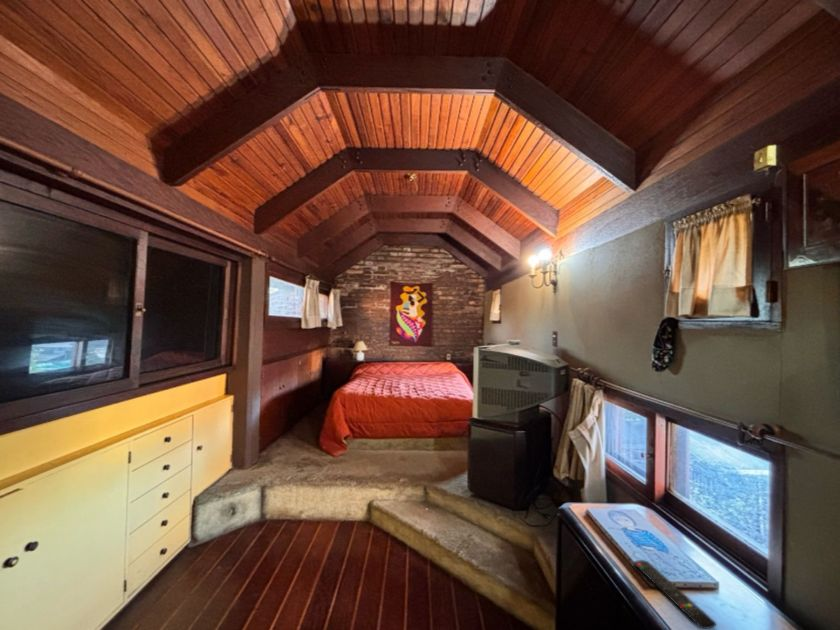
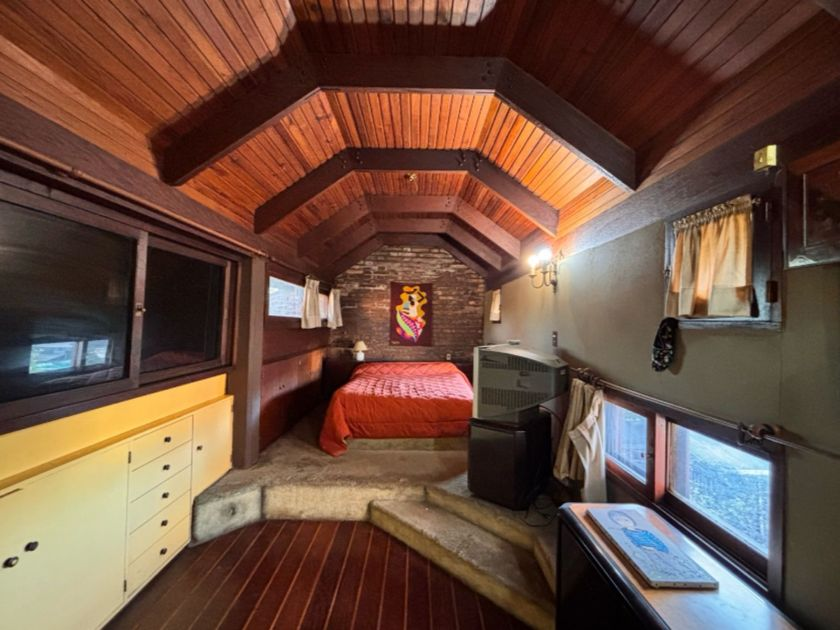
- remote control [633,559,717,630]
